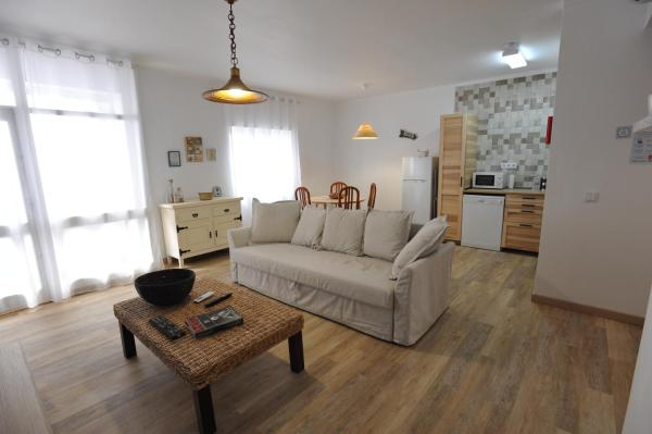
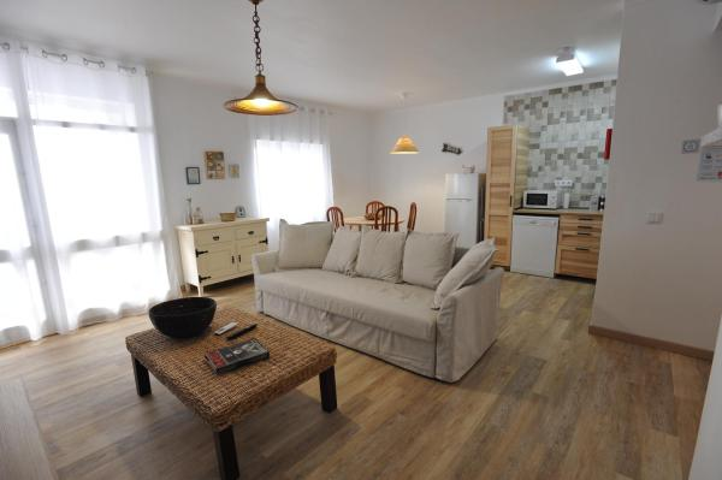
- remote control [148,314,187,340]
